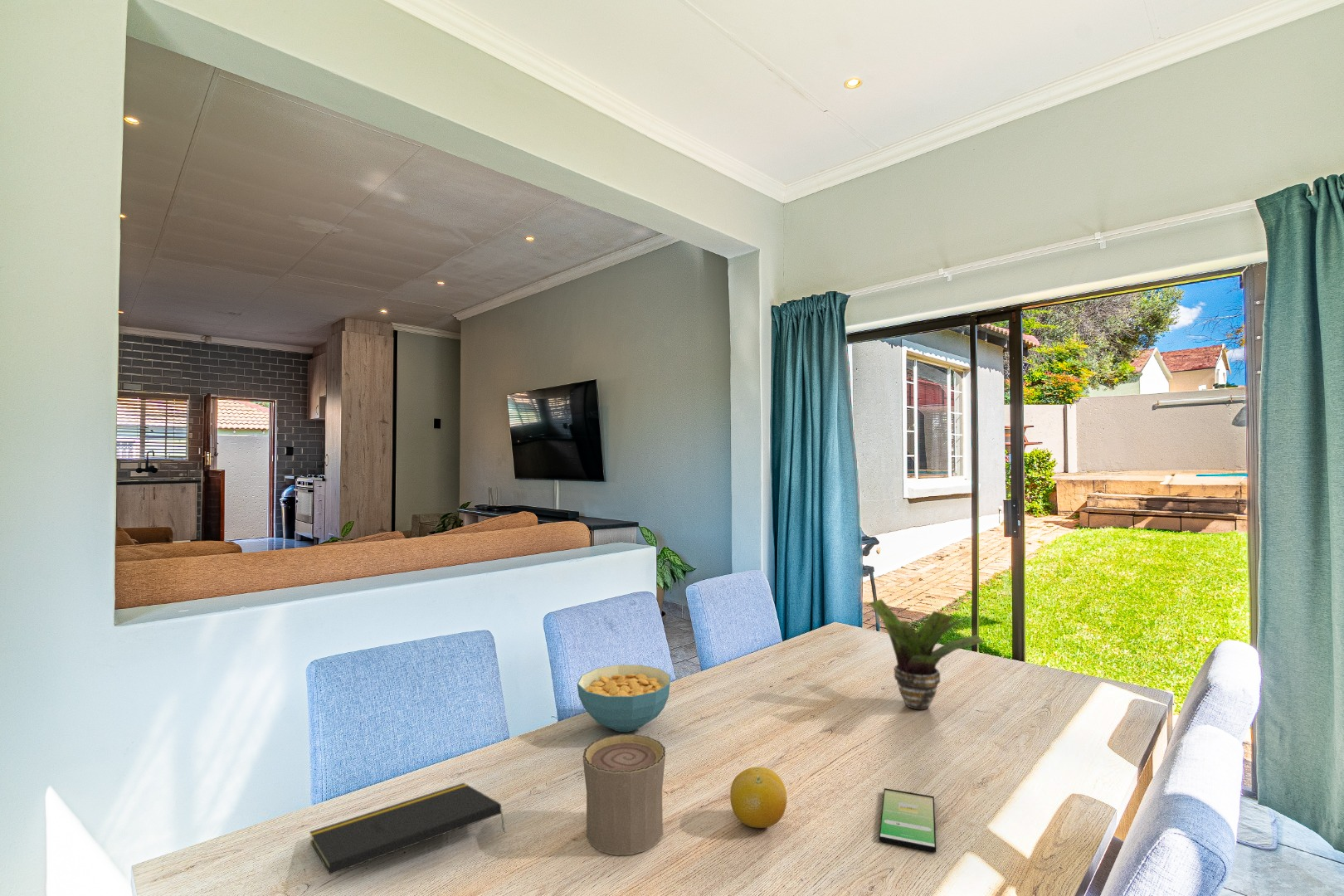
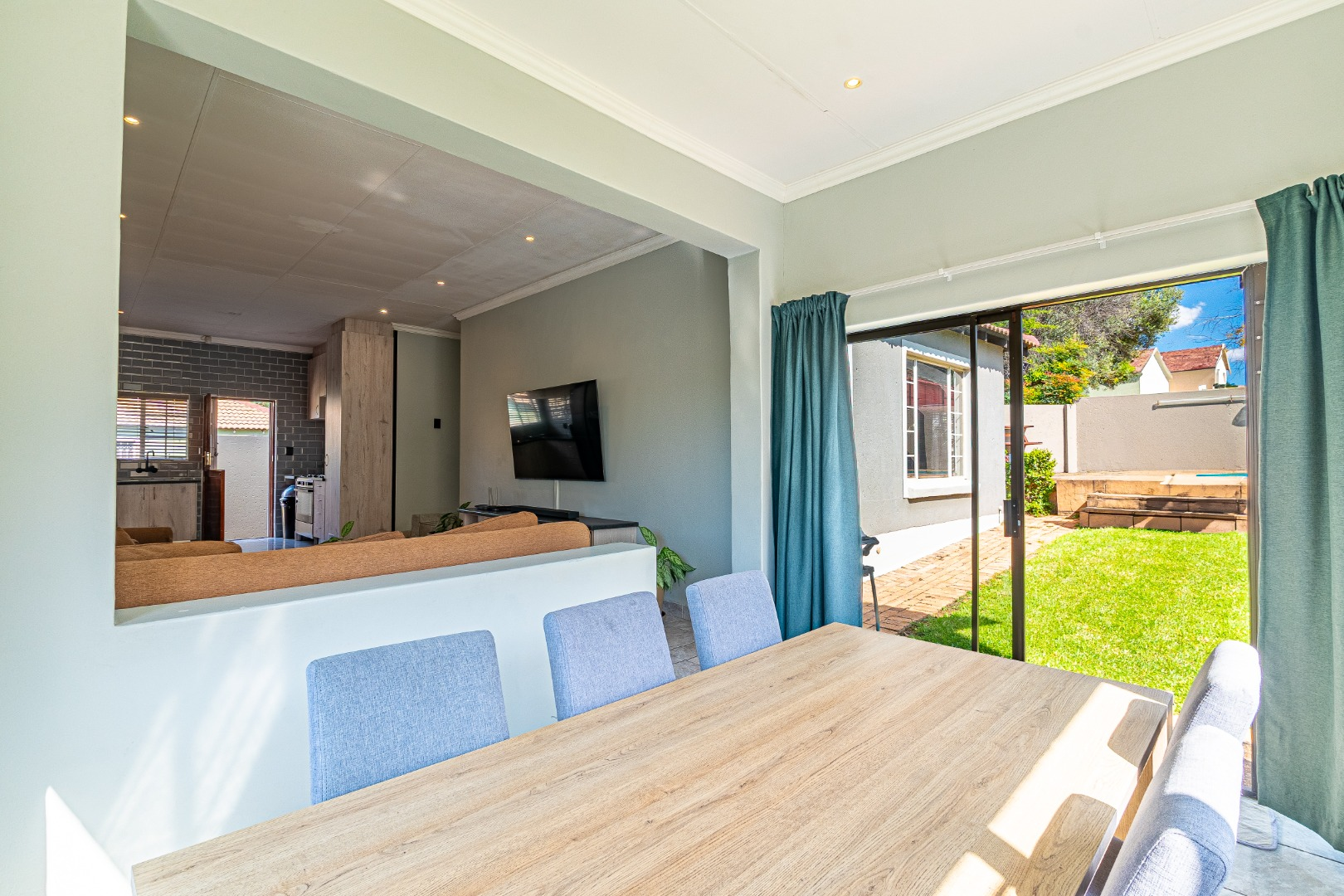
- fruit [729,766,788,829]
- smartphone [870,787,937,853]
- cup [582,733,666,855]
- notepad [309,782,506,876]
- cereal bowl [577,664,672,733]
- potted plant [868,598,986,710]
